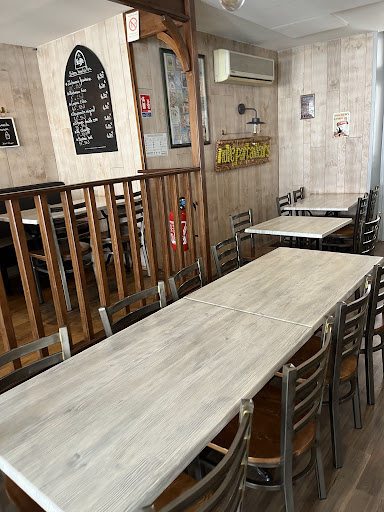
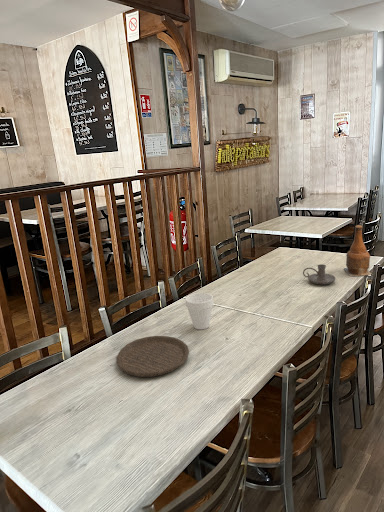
+ plate [115,335,190,378]
+ candle holder [302,263,336,285]
+ cup [184,292,214,330]
+ bottle [343,224,372,277]
